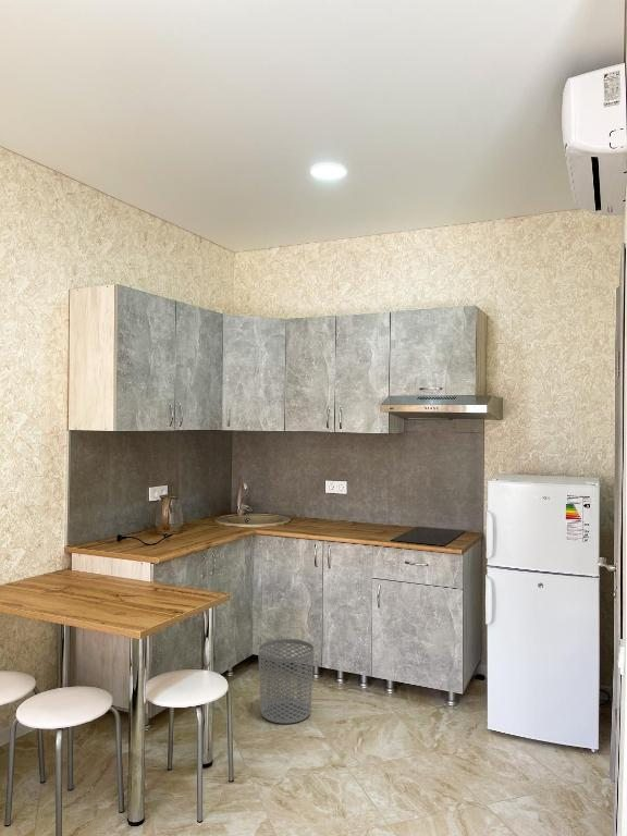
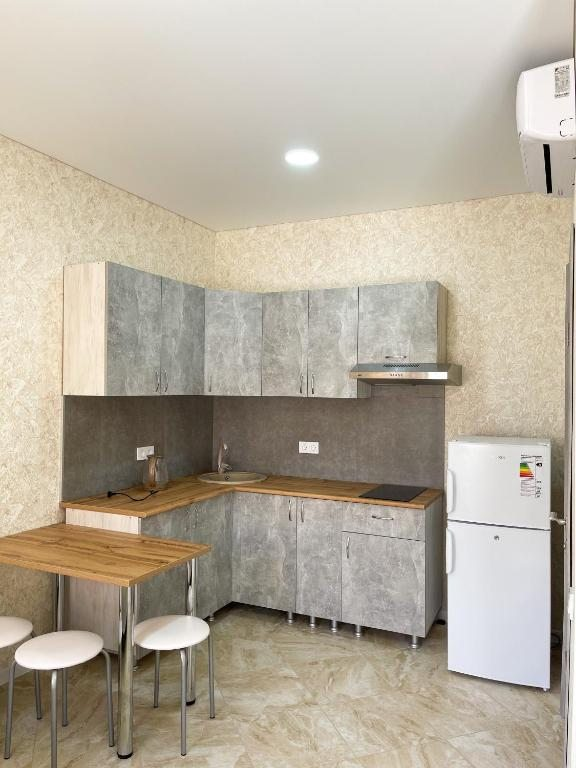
- waste bin [257,638,315,725]
